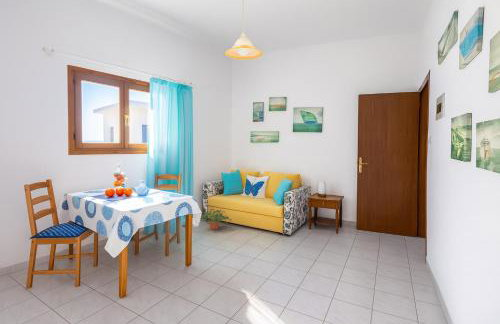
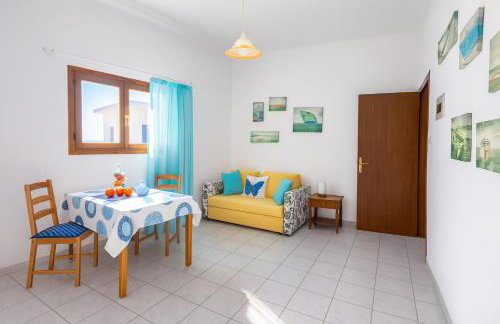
- potted plant [200,208,233,231]
